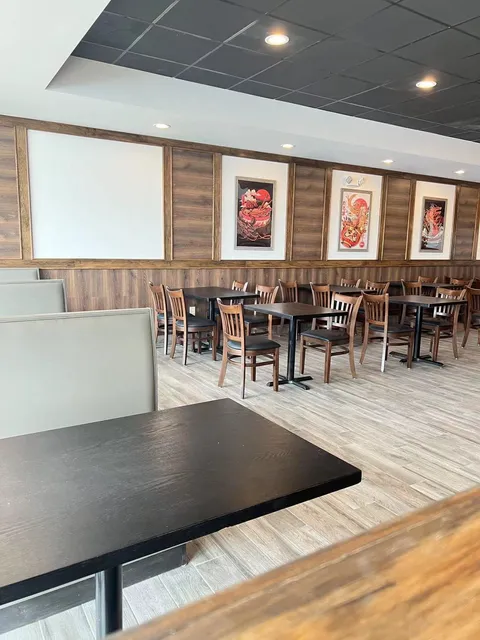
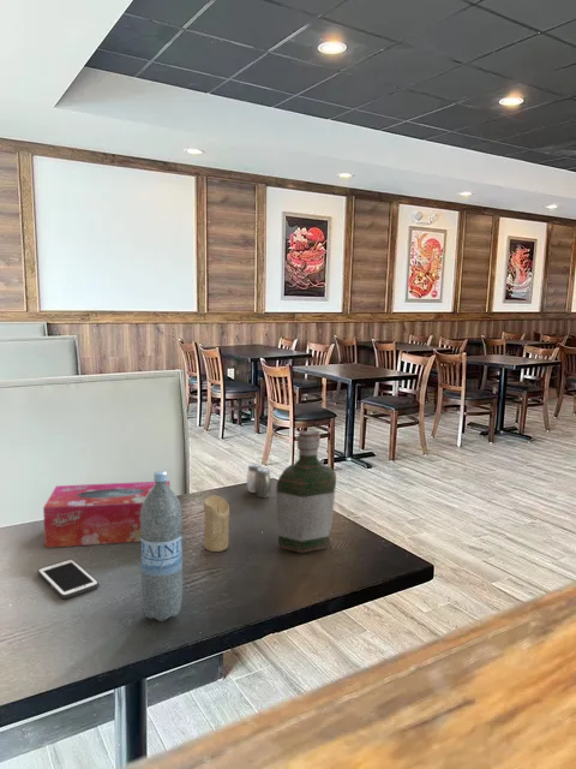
+ candle [203,495,230,553]
+ tissue box [42,479,170,549]
+ cell phone [36,558,100,600]
+ salt and pepper shaker [246,463,272,499]
+ bottle [275,429,337,554]
+ water bottle [140,470,184,622]
